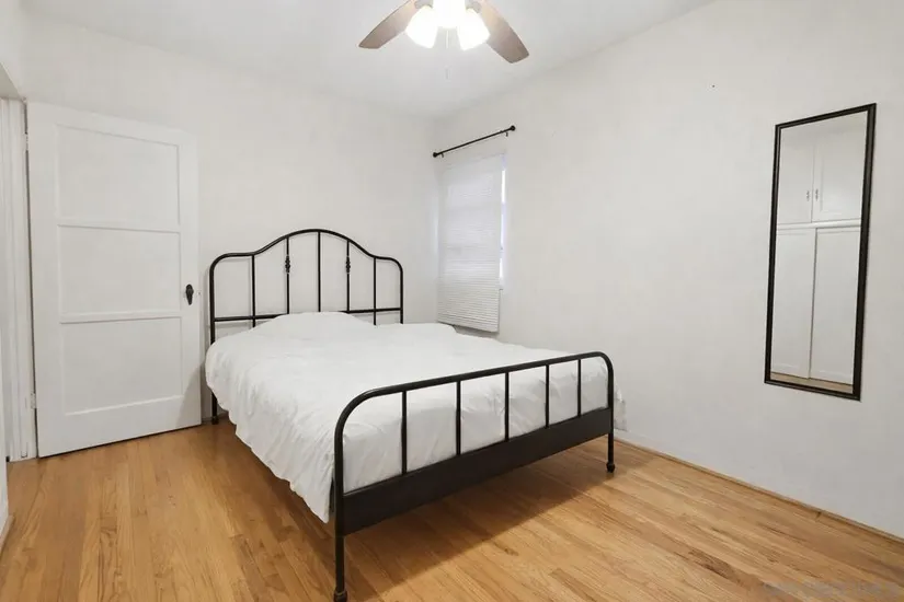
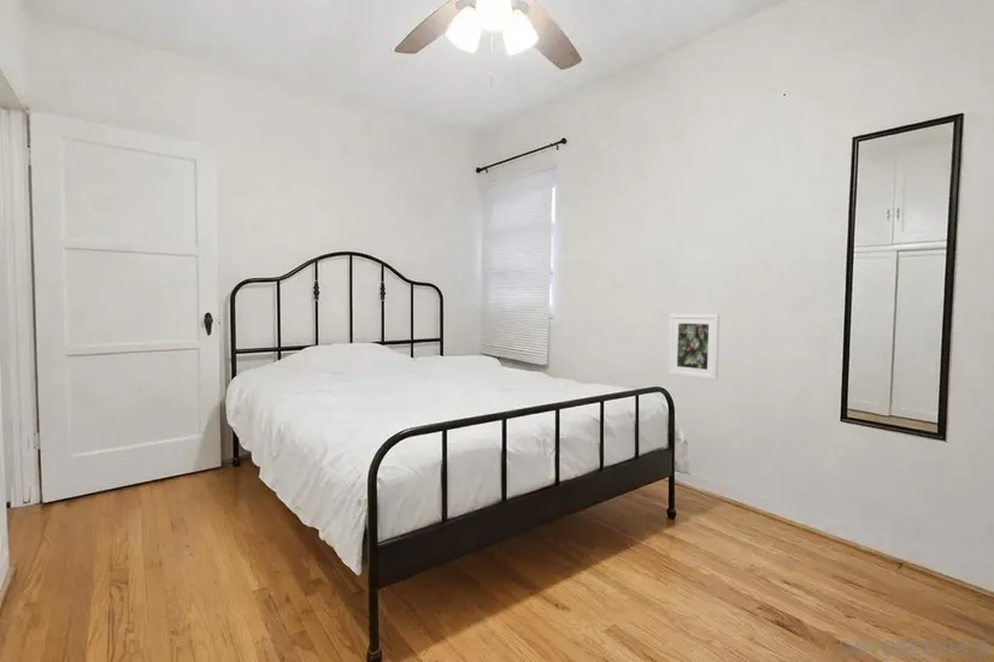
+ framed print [667,313,720,382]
